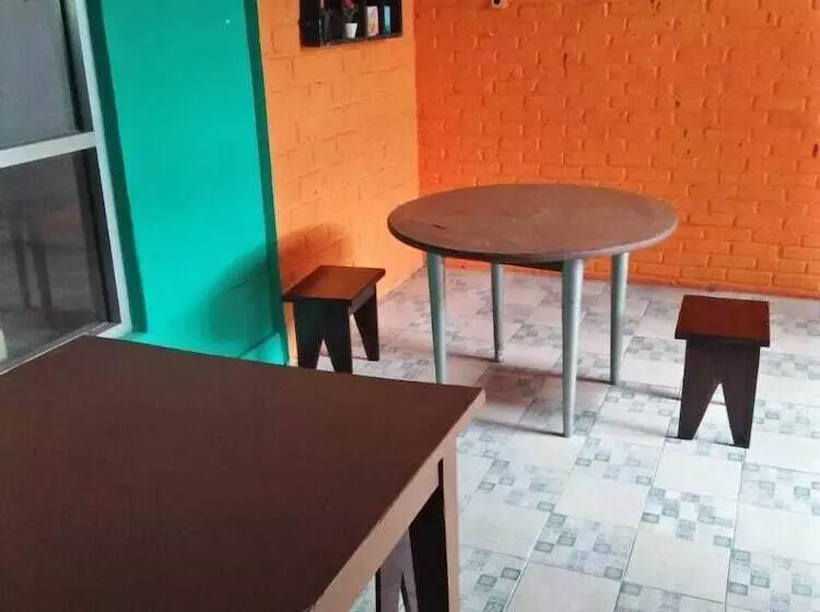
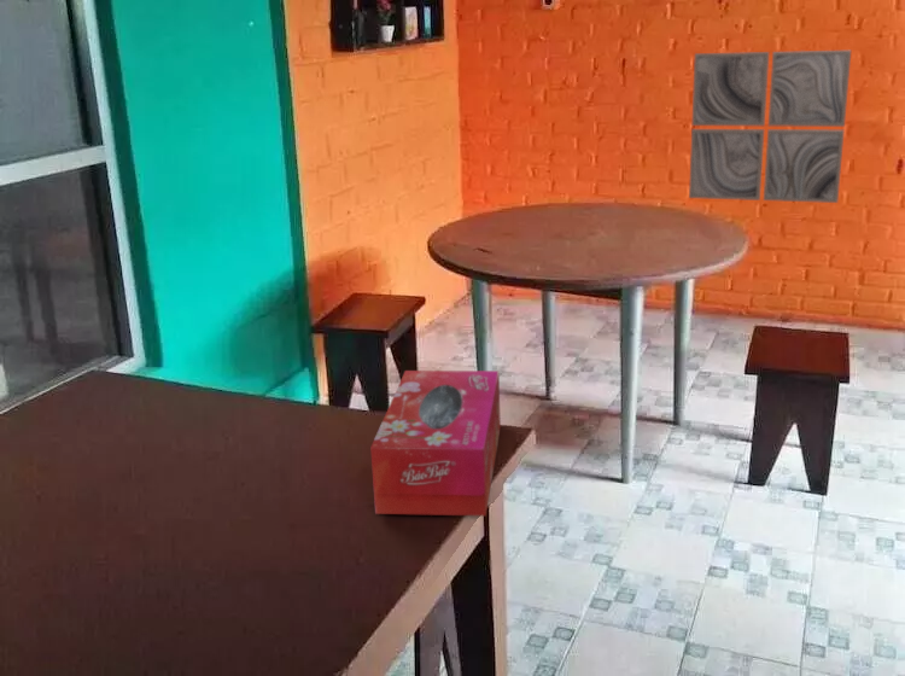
+ tissue box [369,369,502,517]
+ wall art [688,49,852,204]
